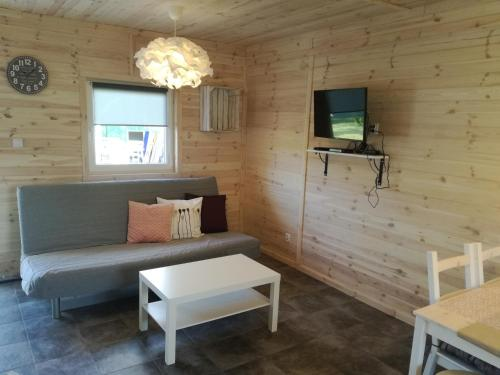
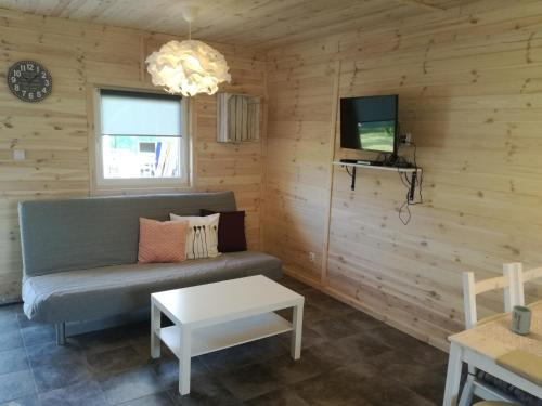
+ cup [509,304,533,336]
